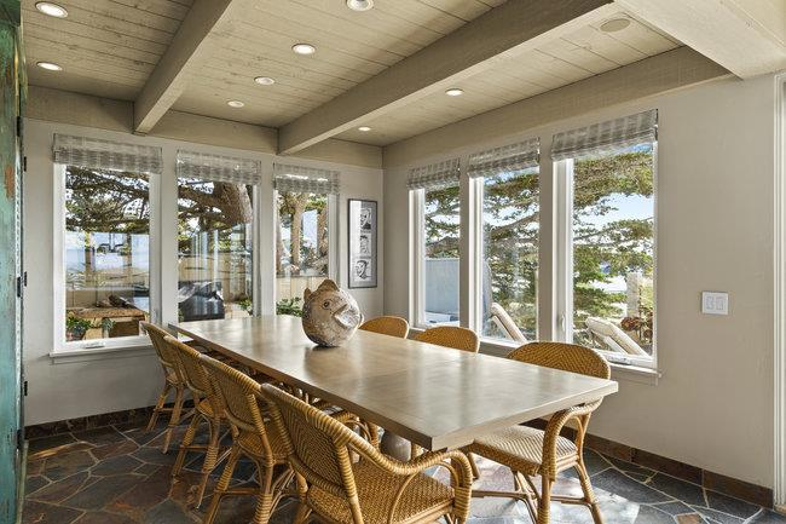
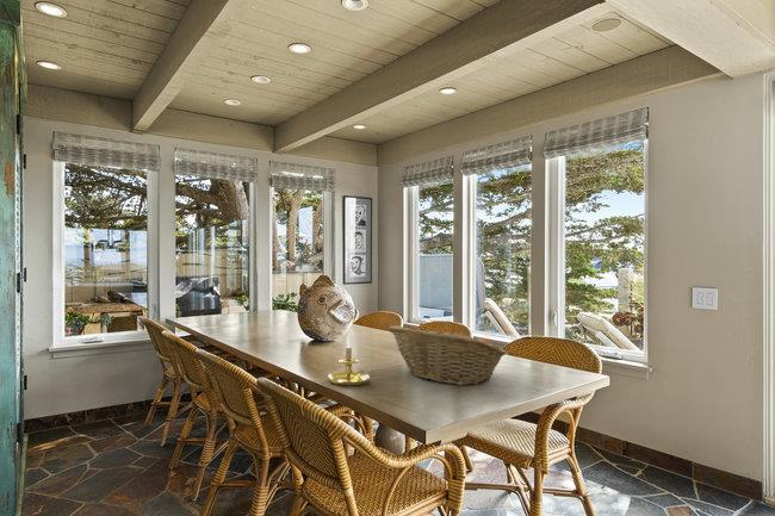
+ fruit basket [388,324,507,386]
+ candle holder [327,335,372,387]
